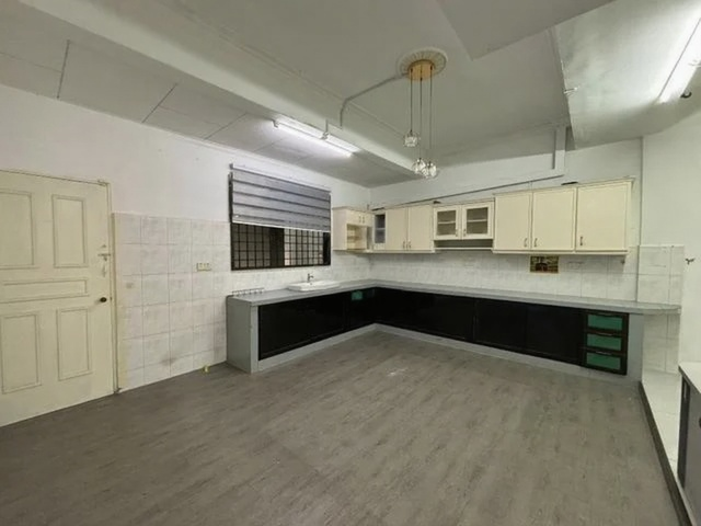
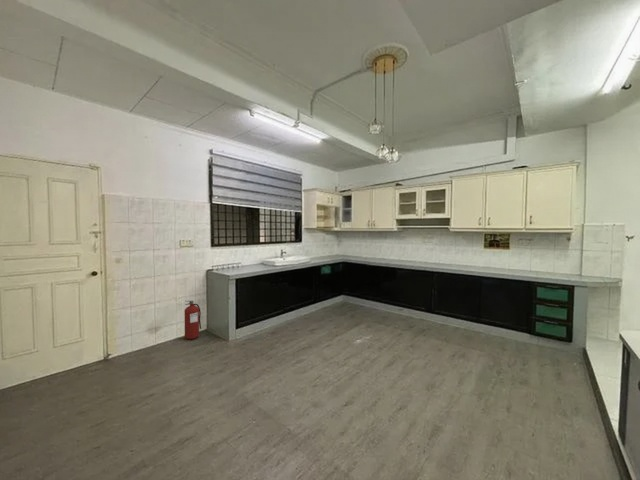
+ fire extinguisher [184,300,202,340]
